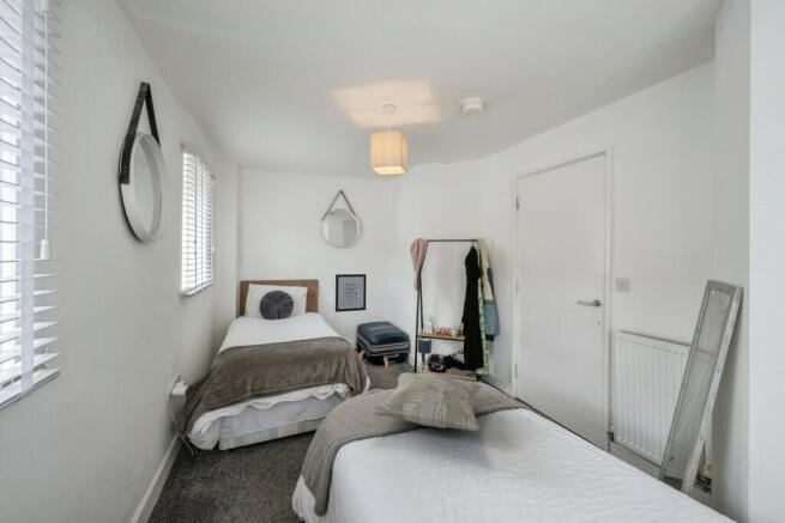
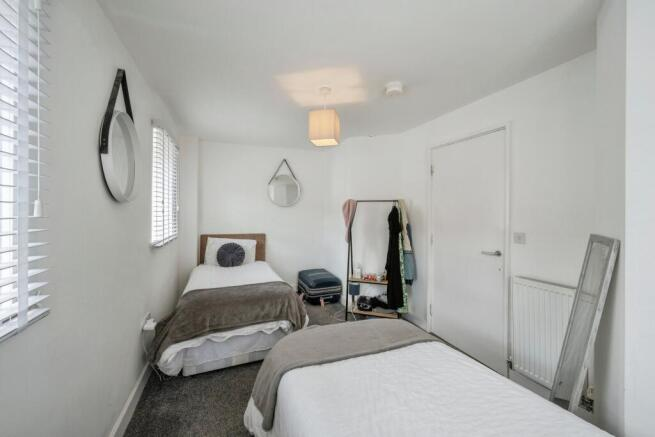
- wall art [334,273,368,314]
- decorative pillow [370,371,483,432]
